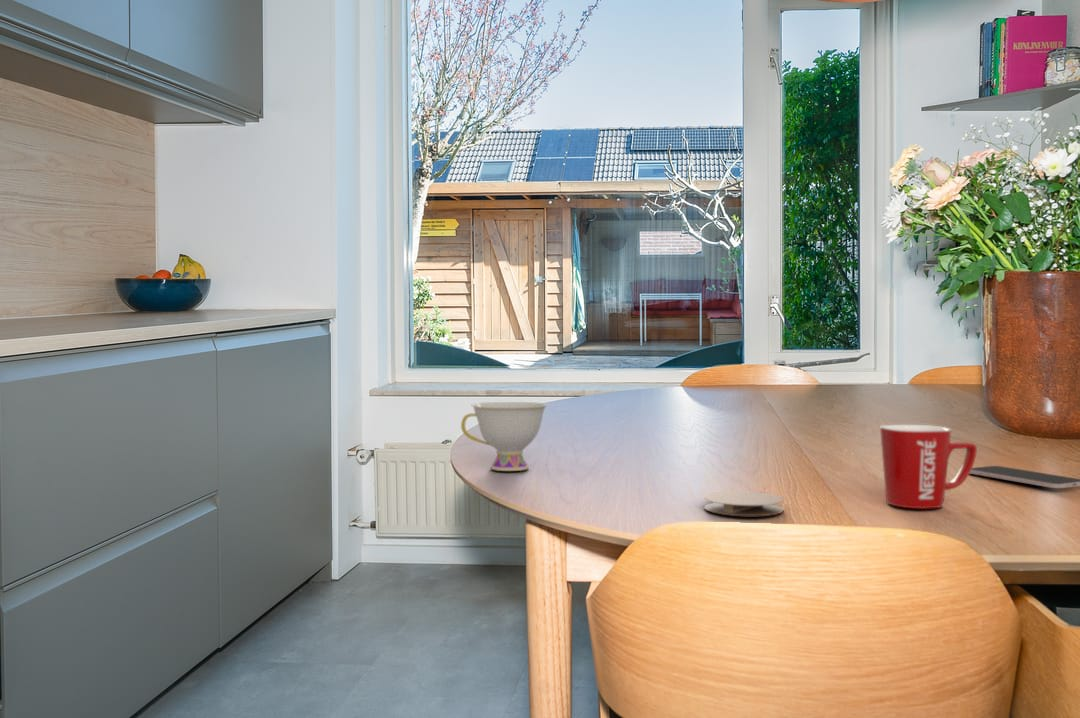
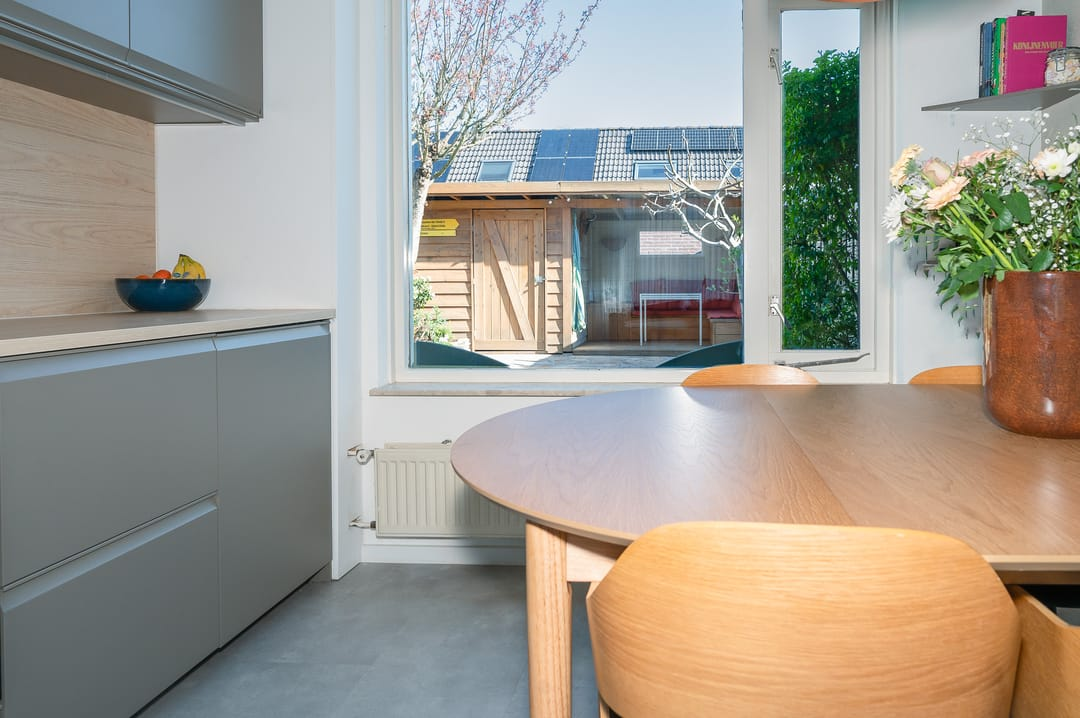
- coaster [703,490,785,517]
- smartphone [969,465,1080,489]
- mug [879,424,978,510]
- teacup [460,401,548,472]
